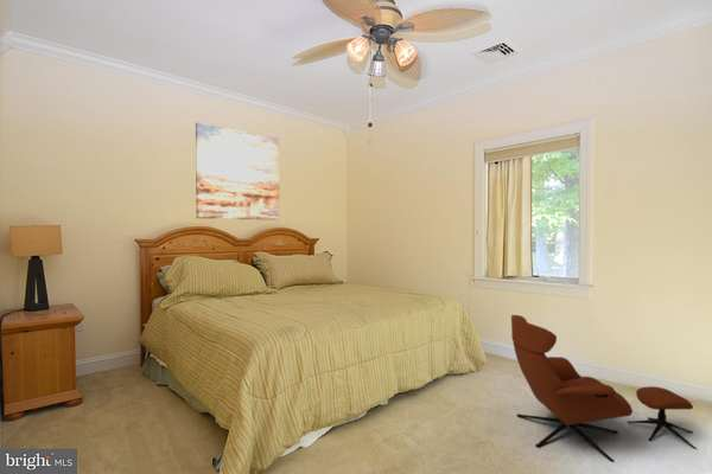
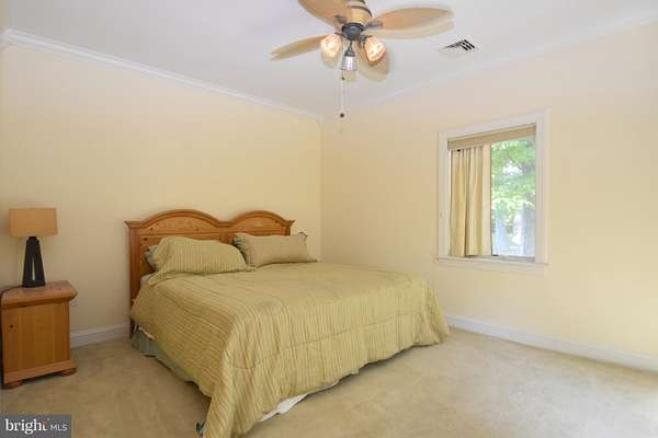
- wall art [195,122,280,222]
- armchair [510,314,698,463]
